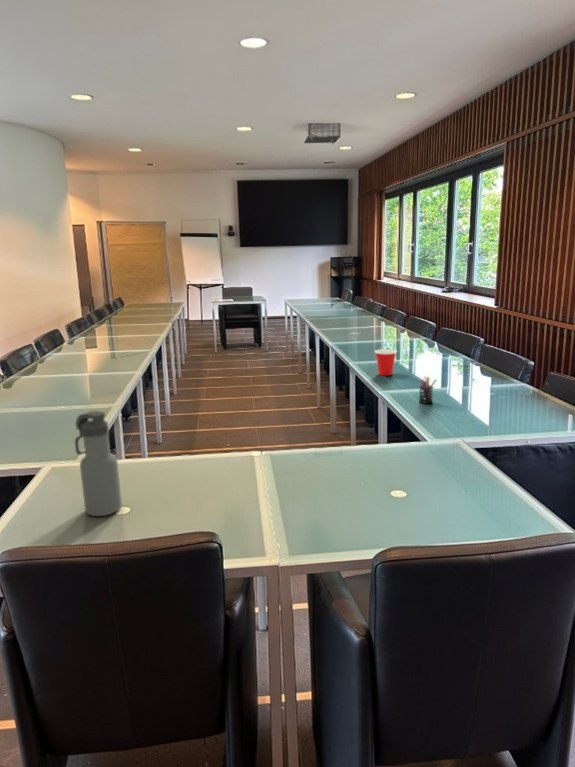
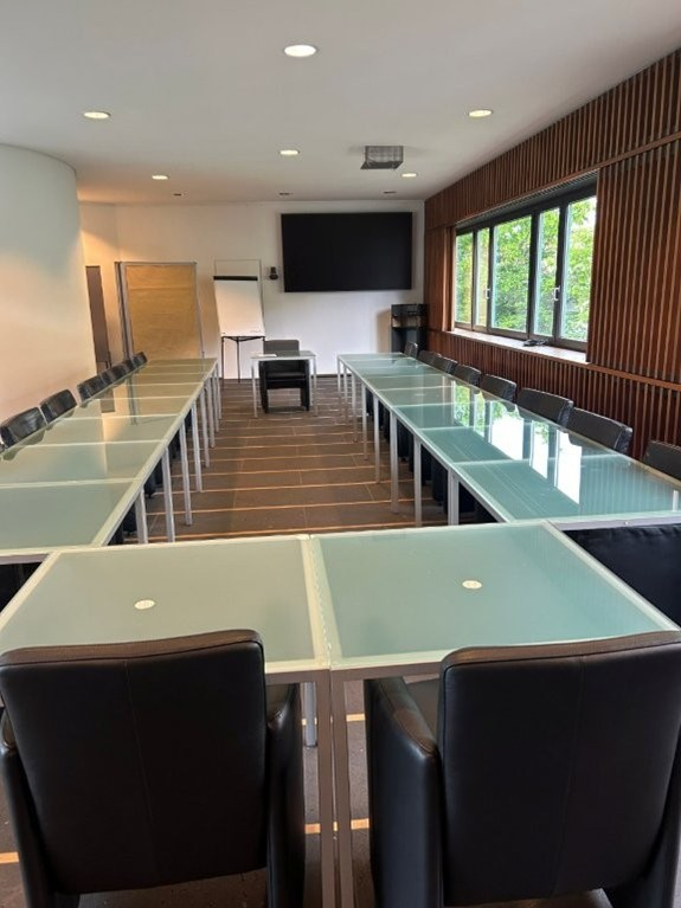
- pen holder [418,375,438,405]
- water bottle [74,410,123,517]
- cup [373,348,398,376]
